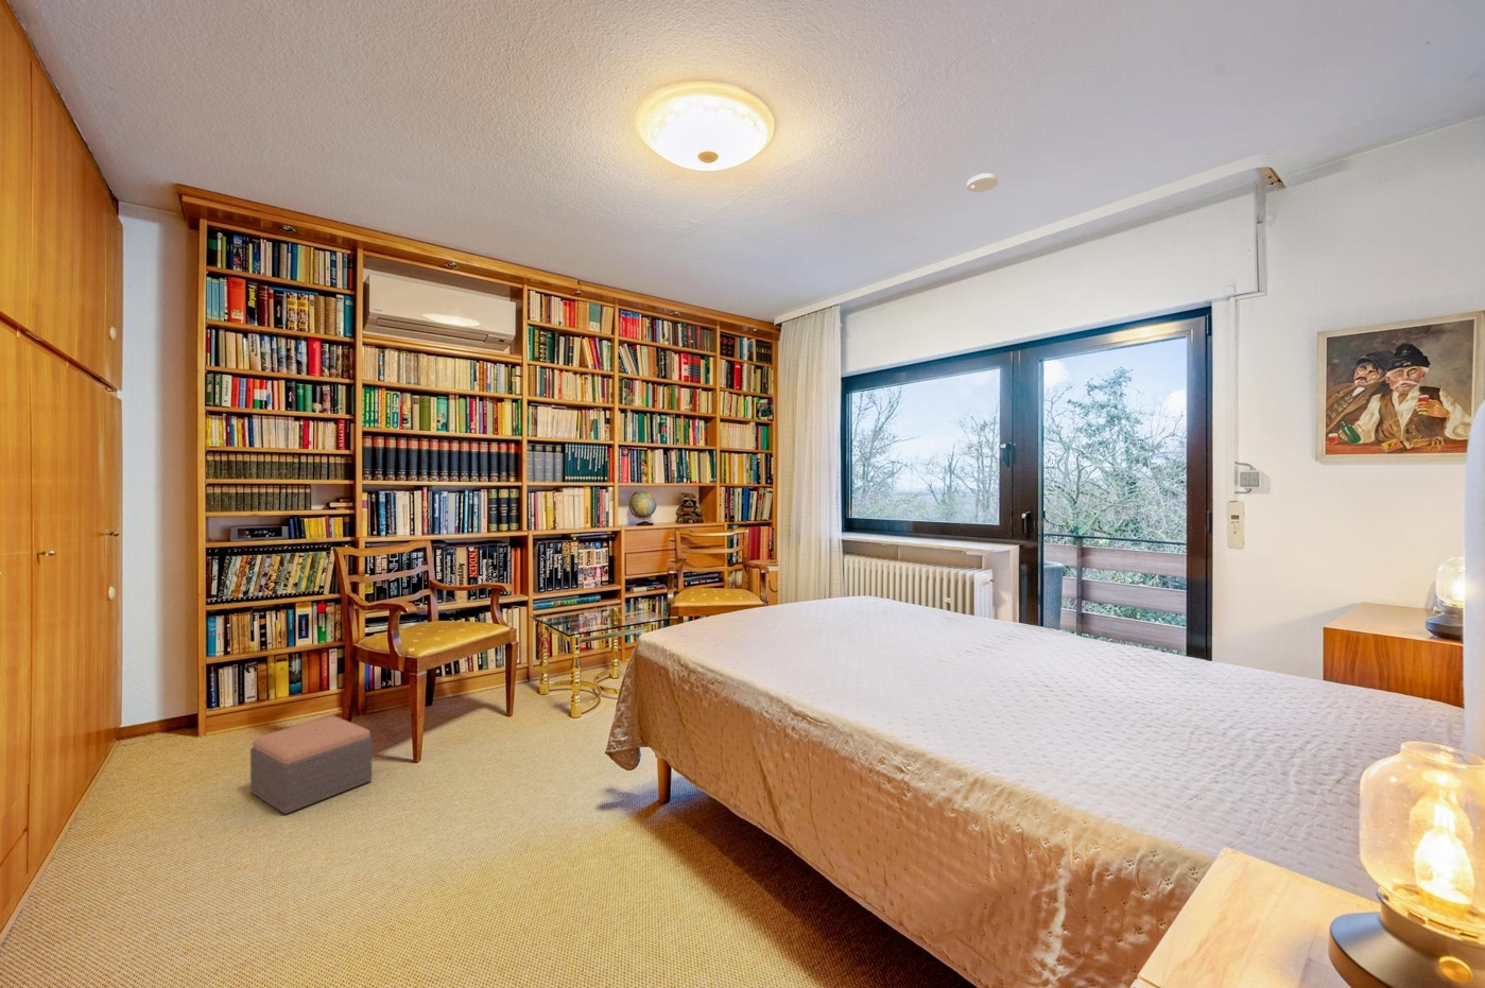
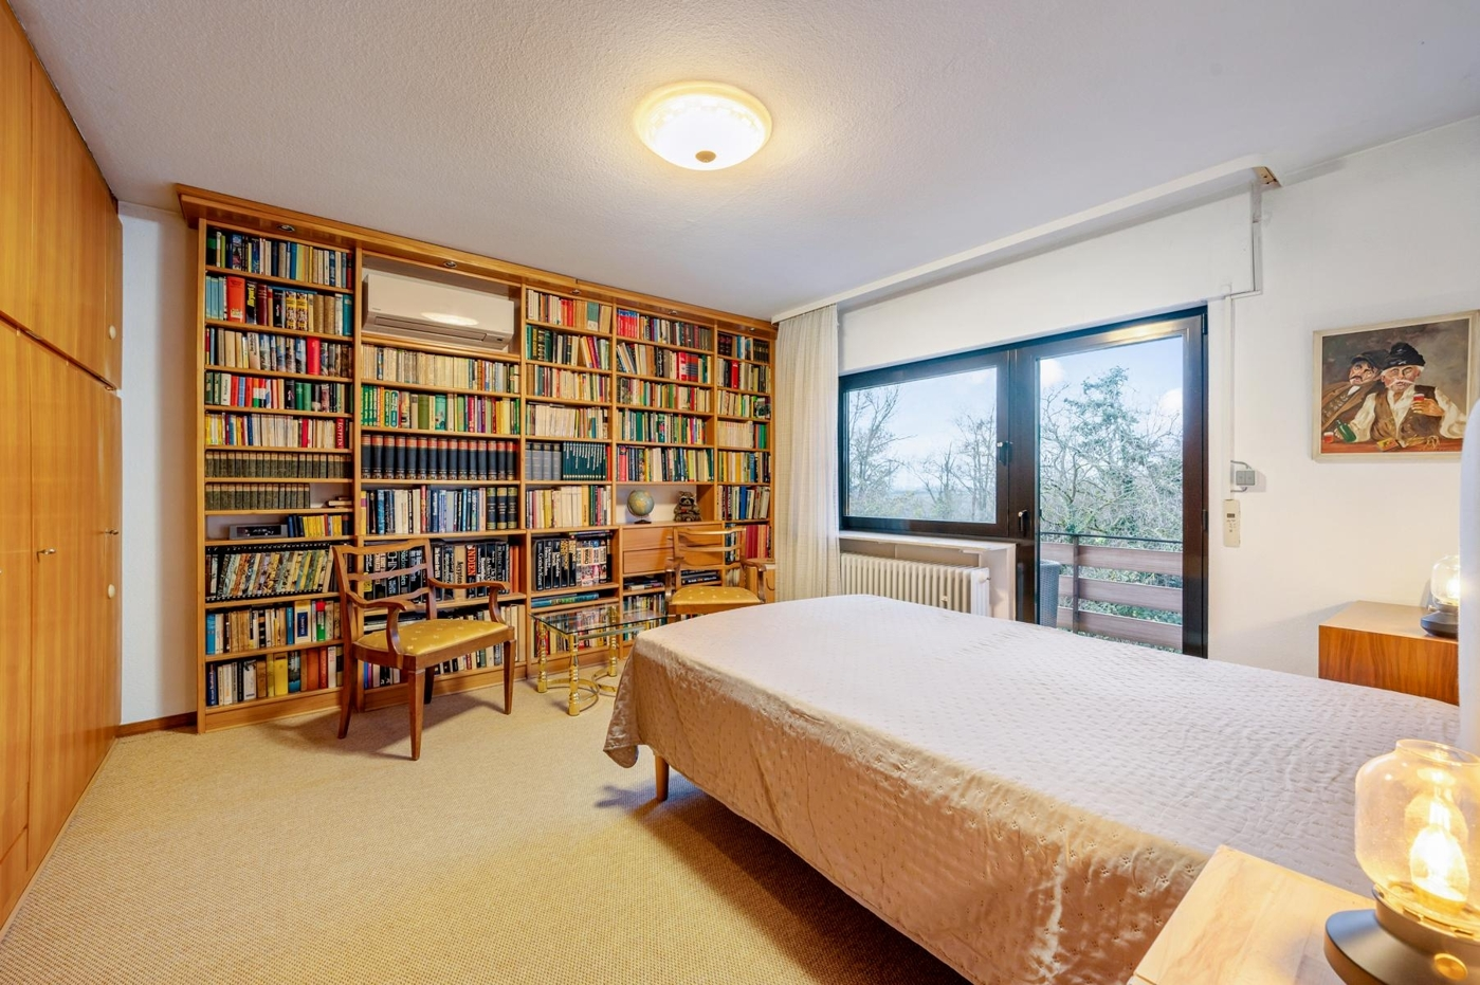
- smoke detector [966,172,999,193]
- footstool [249,716,373,815]
